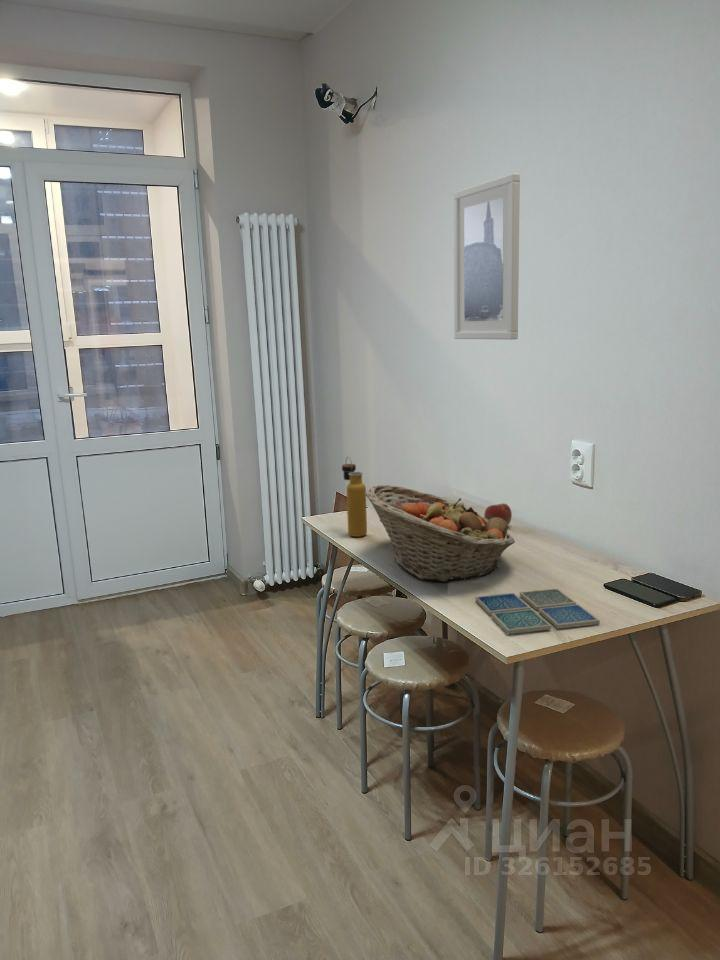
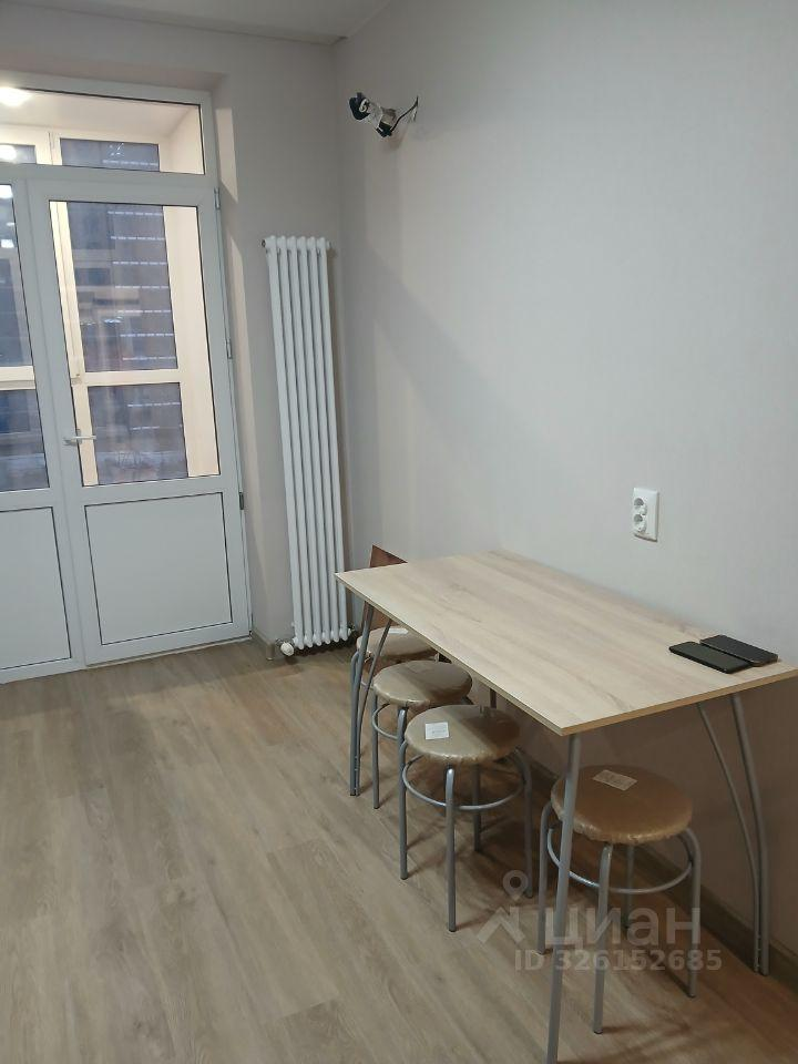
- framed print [453,172,521,341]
- drink coaster [474,587,601,635]
- fruit basket [366,484,516,583]
- apple [483,502,513,527]
- water bottle [341,456,368,538]
